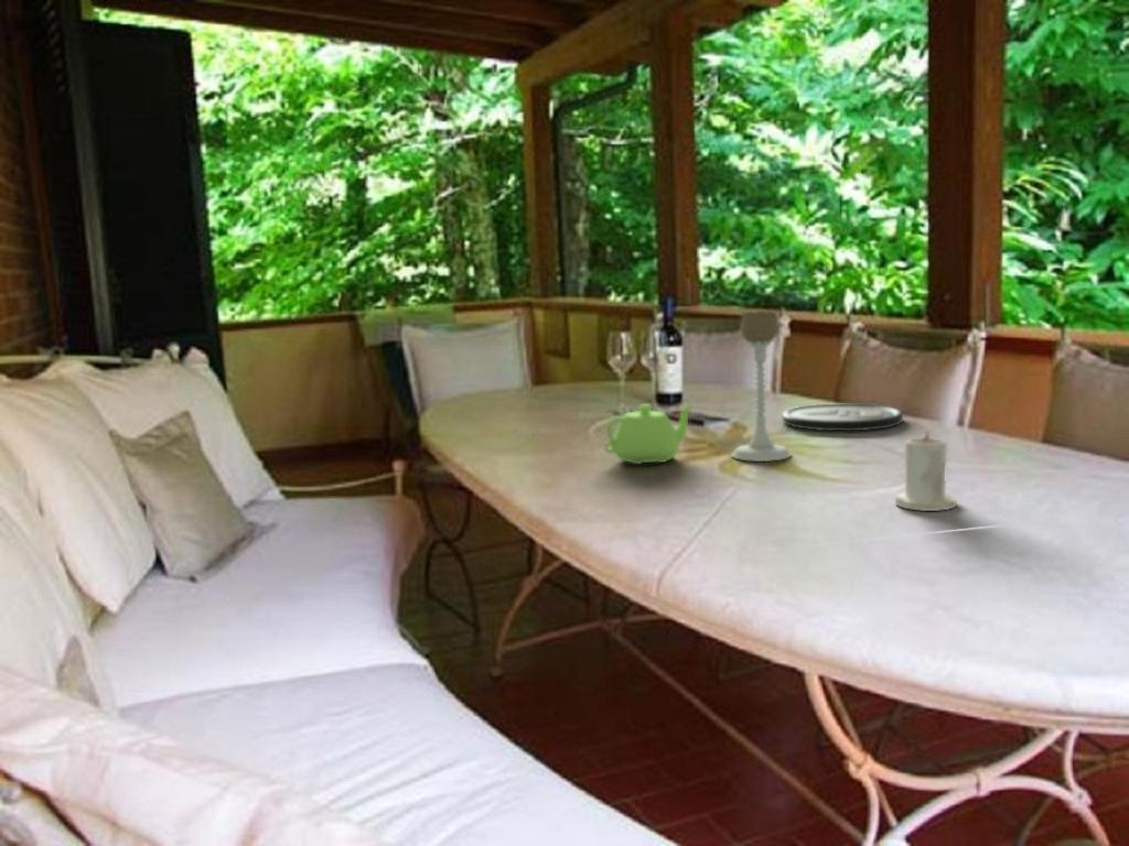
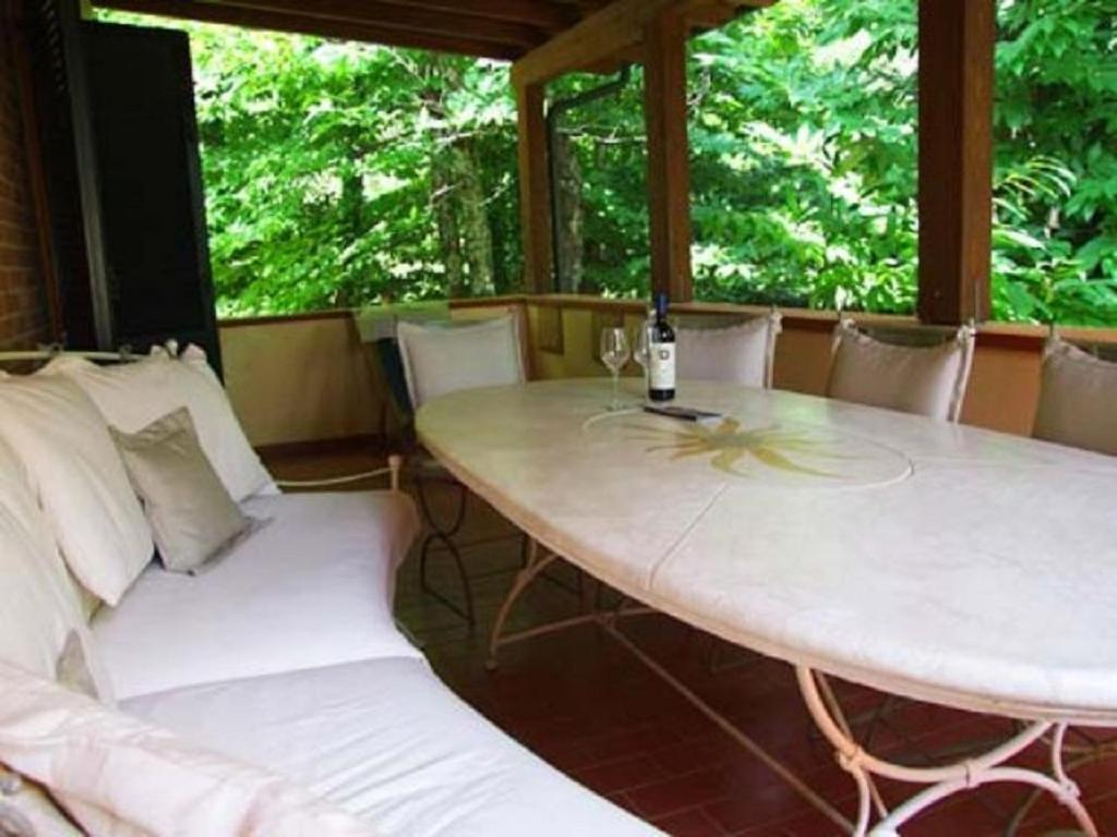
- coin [782,403,904,432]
- candle holder [731,310,793,463]
- candle [894,430,958,512]
- teapot [603,403,697,465]
